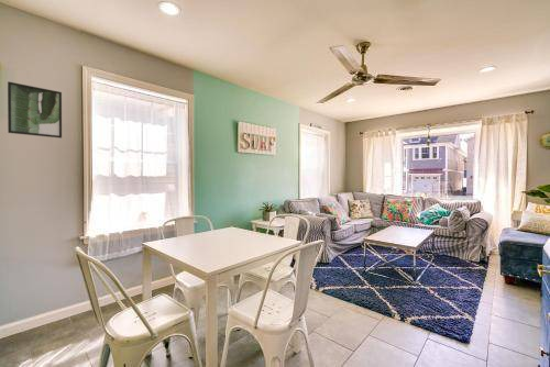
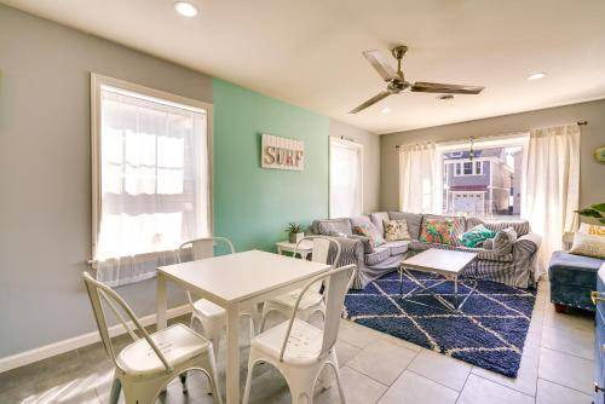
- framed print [7,80,63,138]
